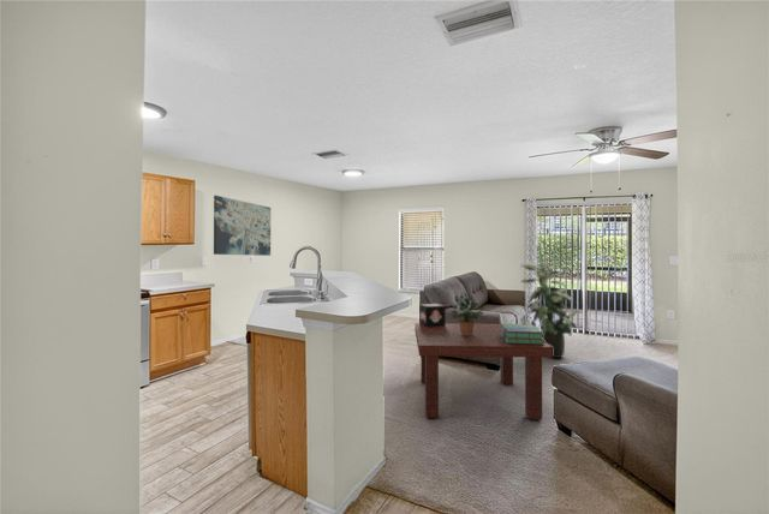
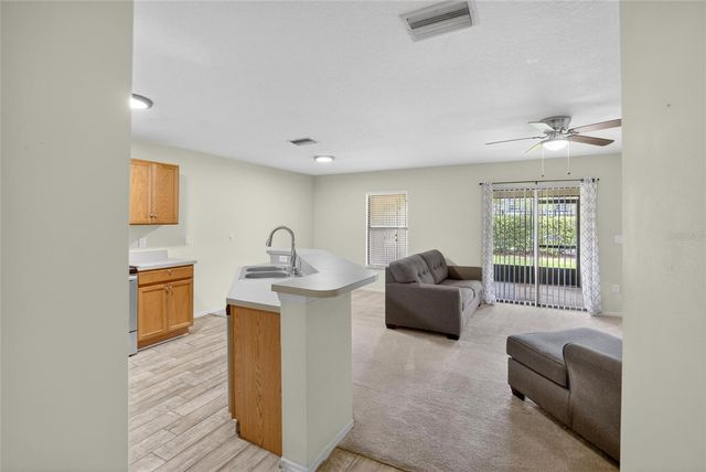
- coffee table [413,322,553,420]
- wall art [213,195,272,257]
- decorative box [418,303,447,327]
- indoor plant [519,257,579,359]
- stack of books [500,323,544,345]
- potted plant [449,294,485,335]
